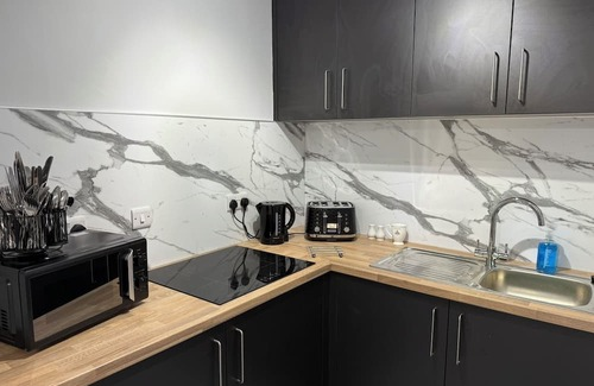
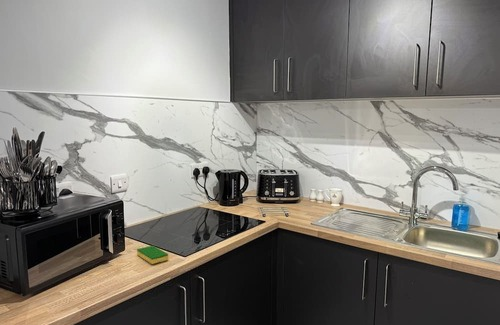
+ dish sponge [136,245,169,265]
